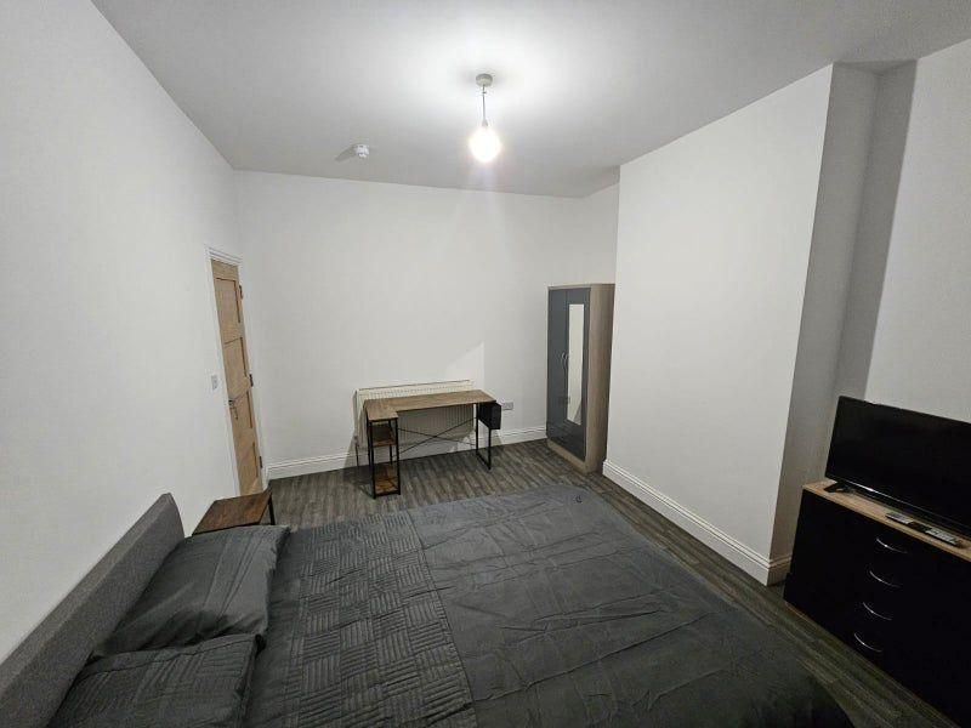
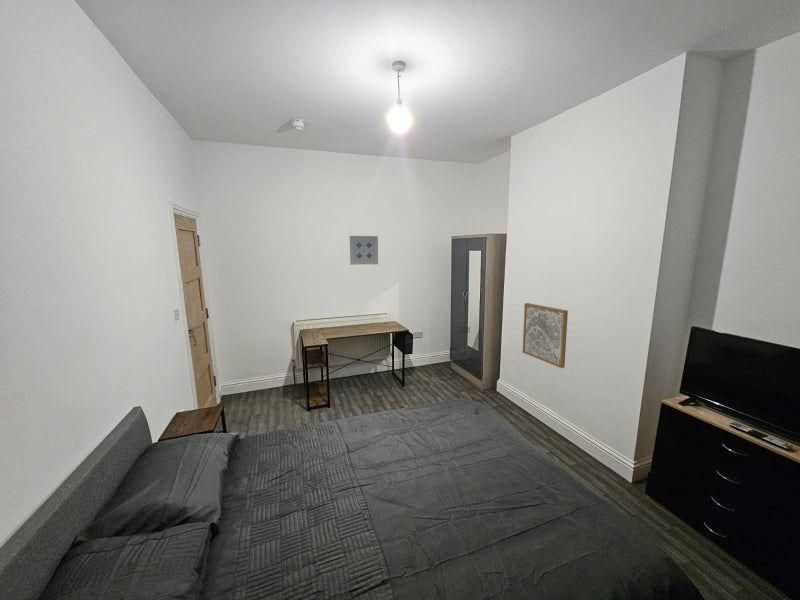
+ wall art [349,235,379,266]
+ wall art [522,302,569,369]
